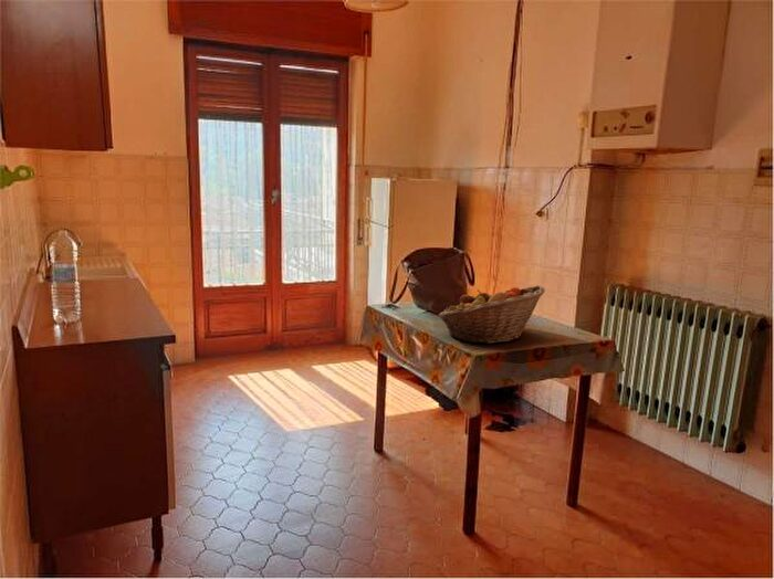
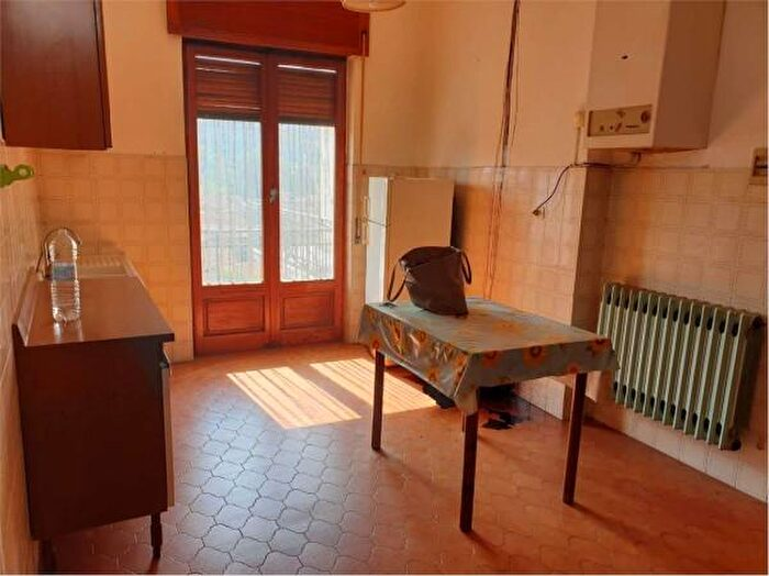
- fruit basket [438,284,546,345]
